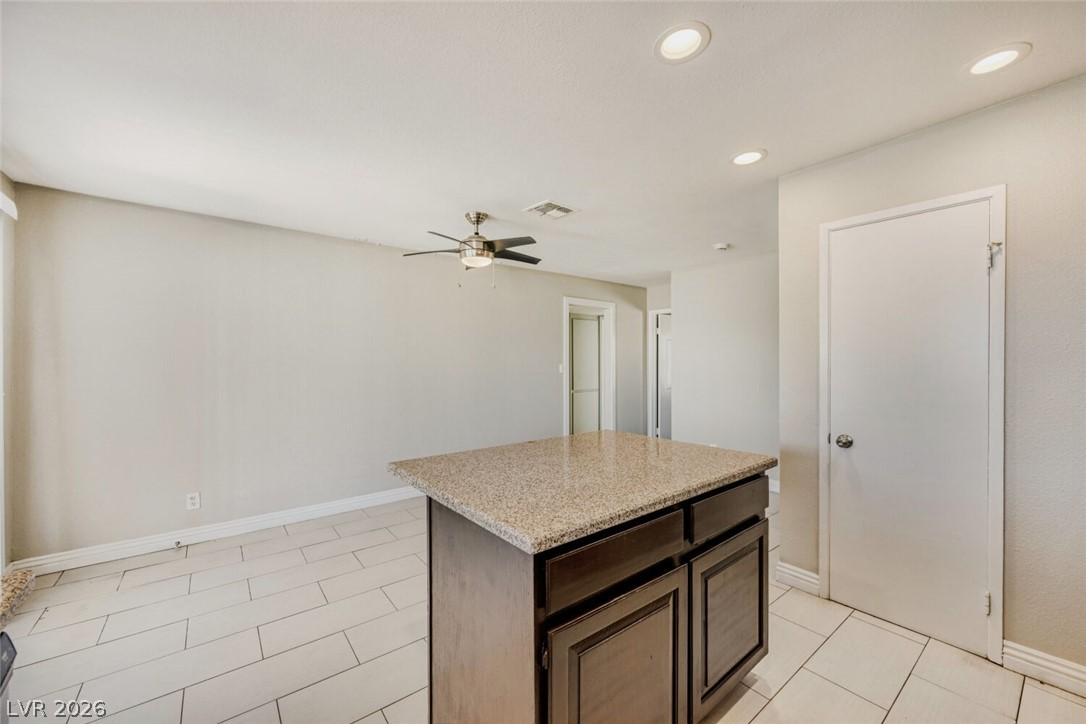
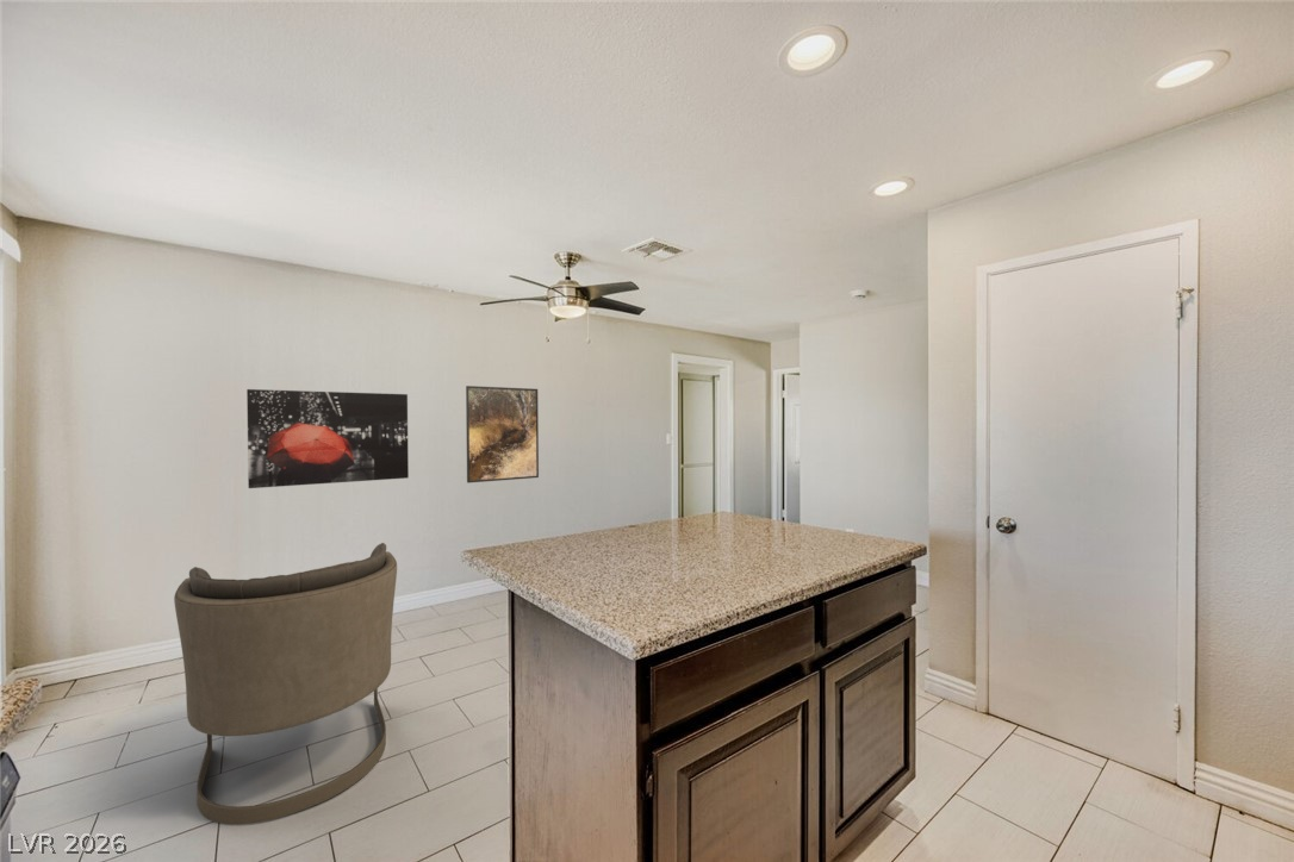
+ wall art [245,388,410,489]
+ armchair [173,542,398,825]
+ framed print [465,385,540,485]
